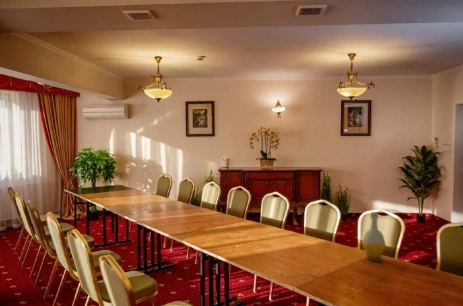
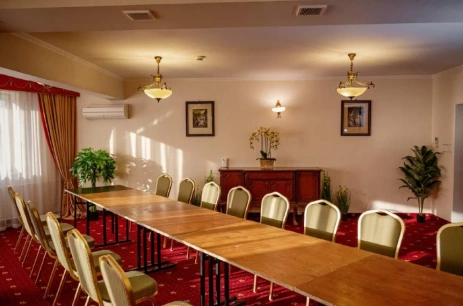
- bottle [361,211,387,262]
